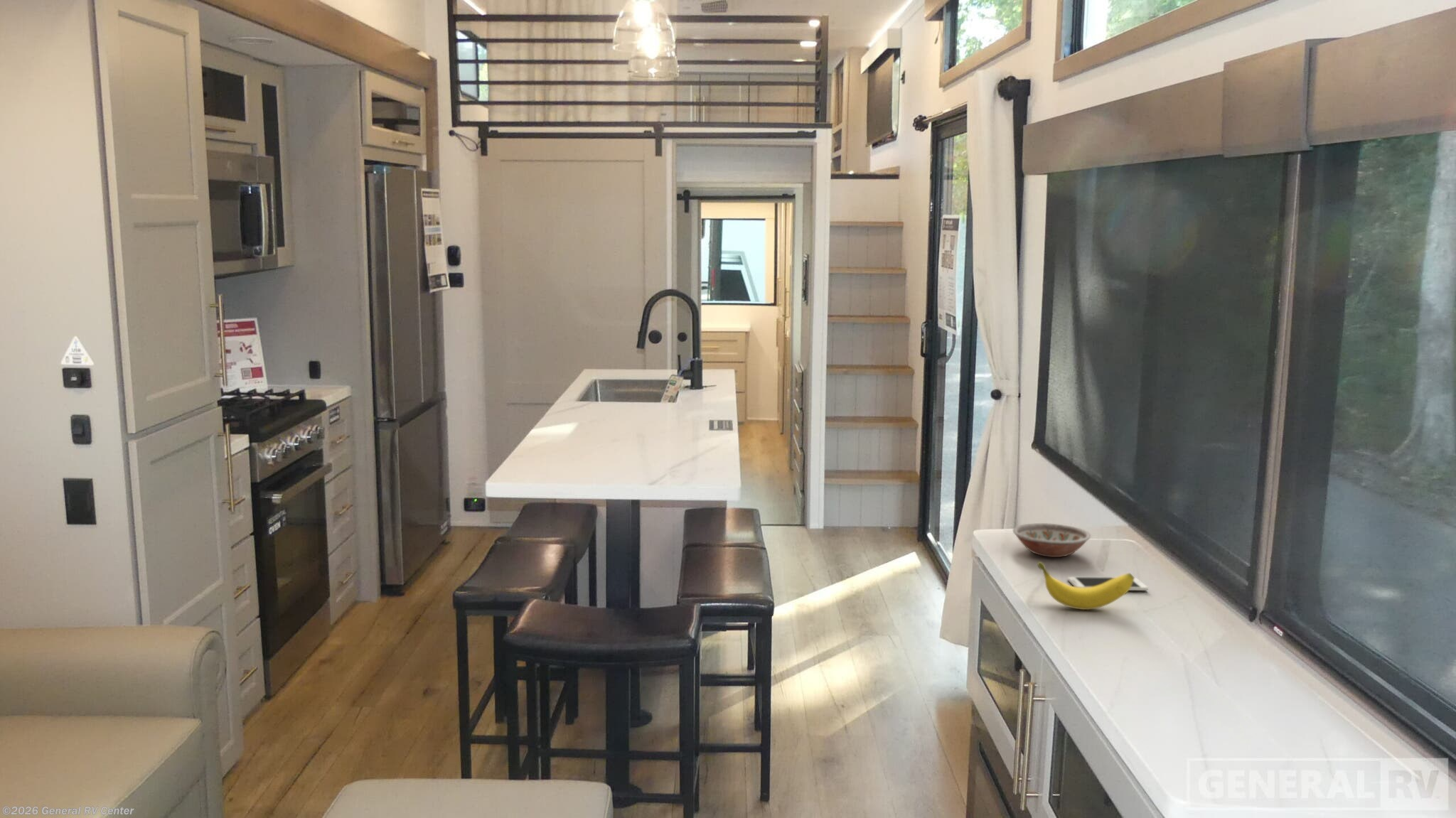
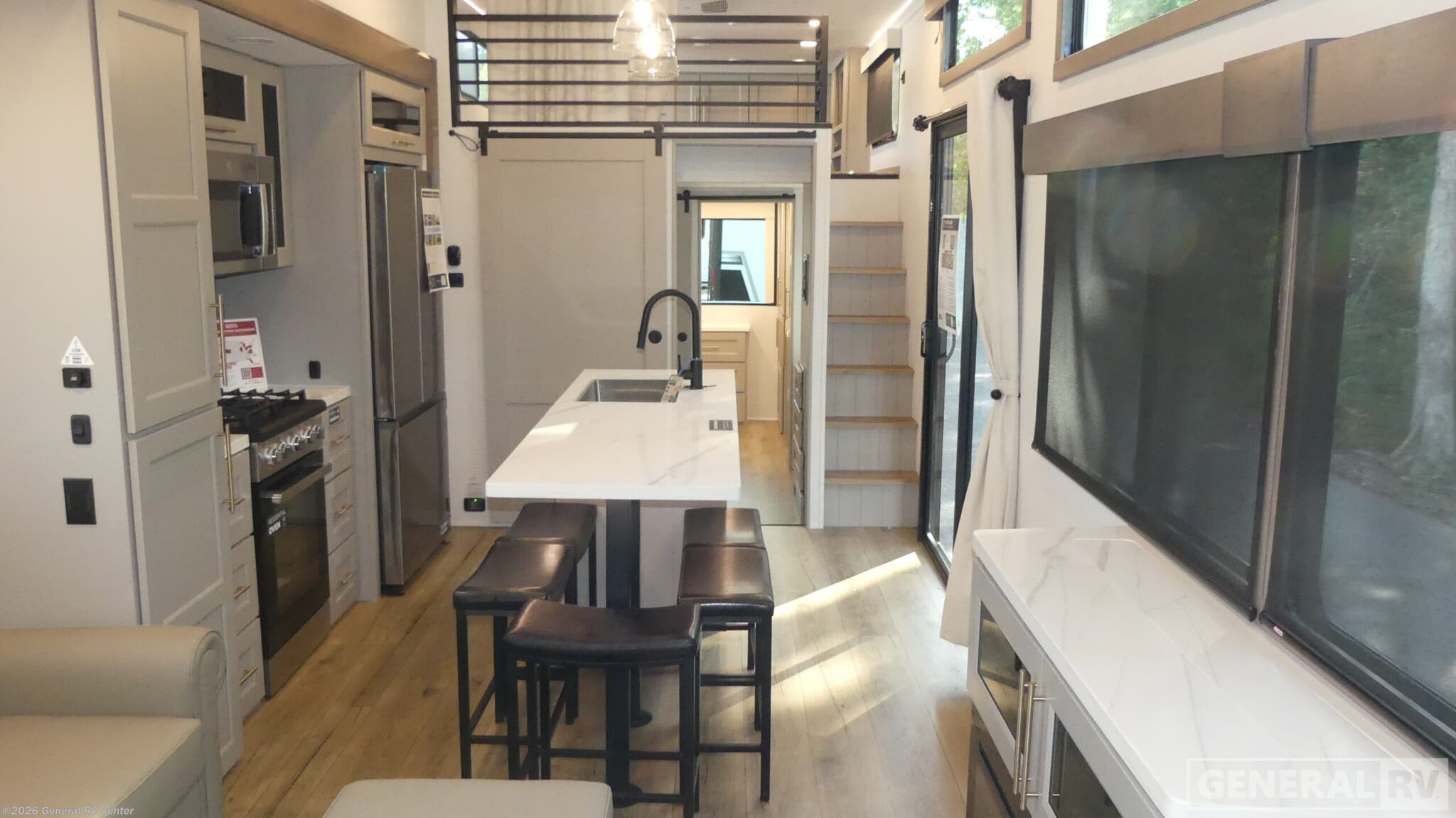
- bowl [1012,522,1091,558]
- smartphone [1067,576,1149,591]
- banana [1037,561,1135,610]
